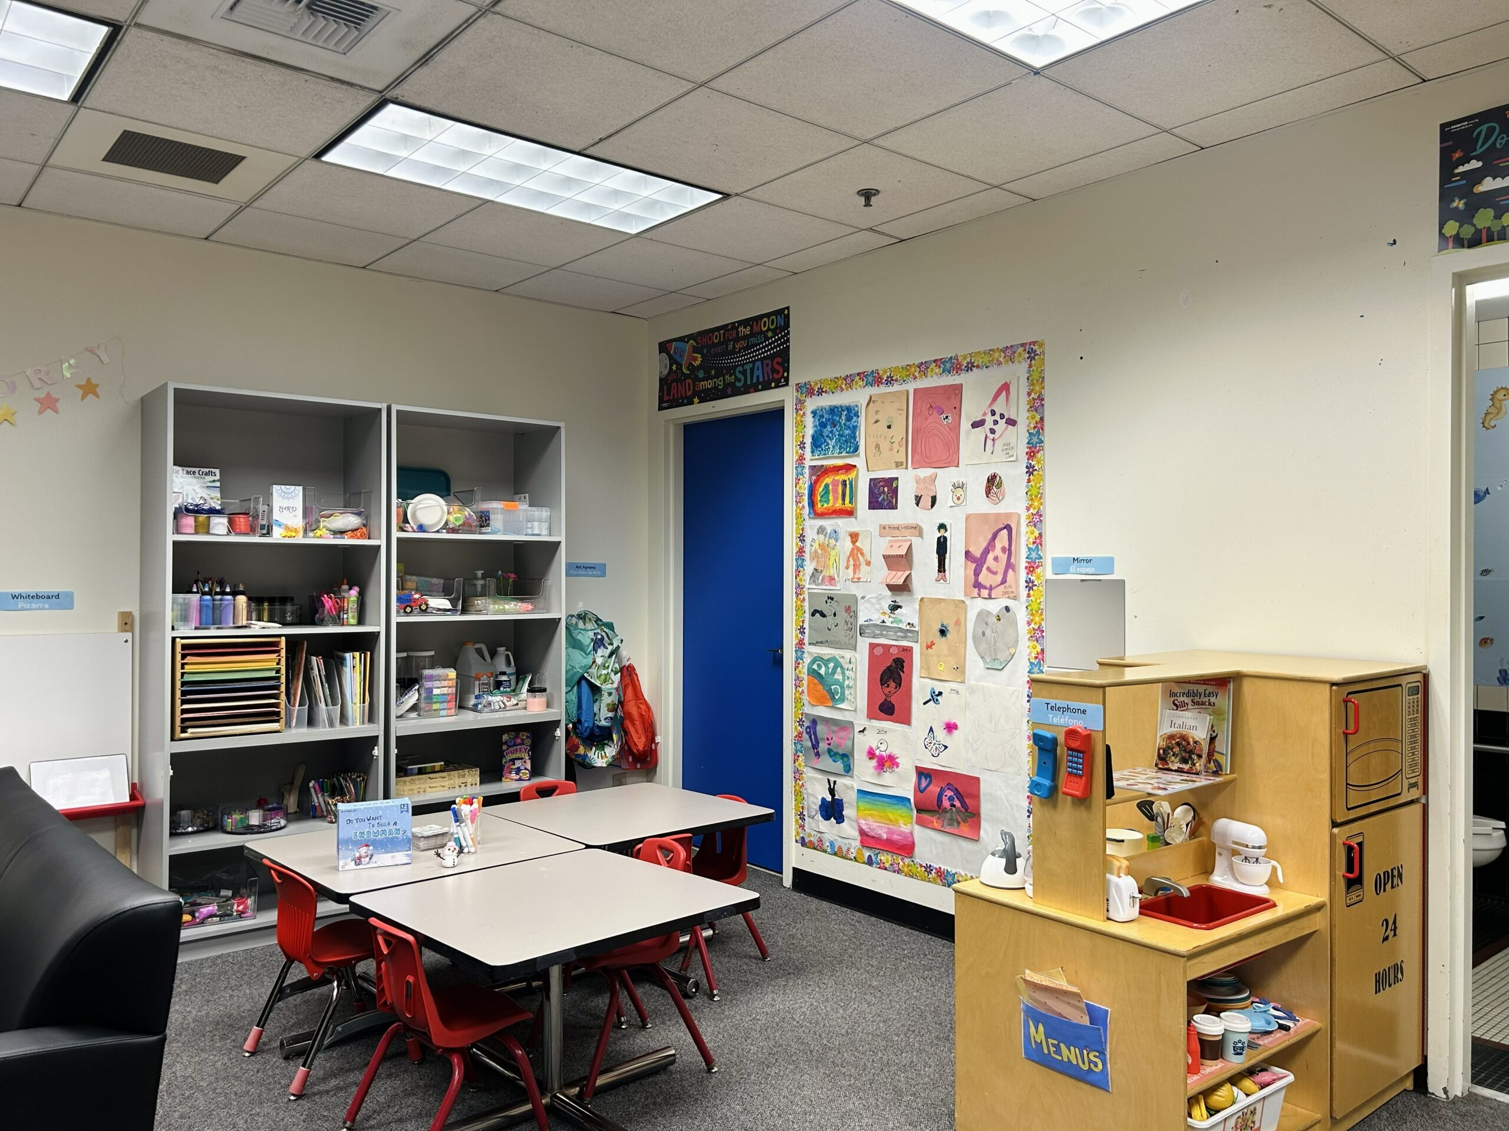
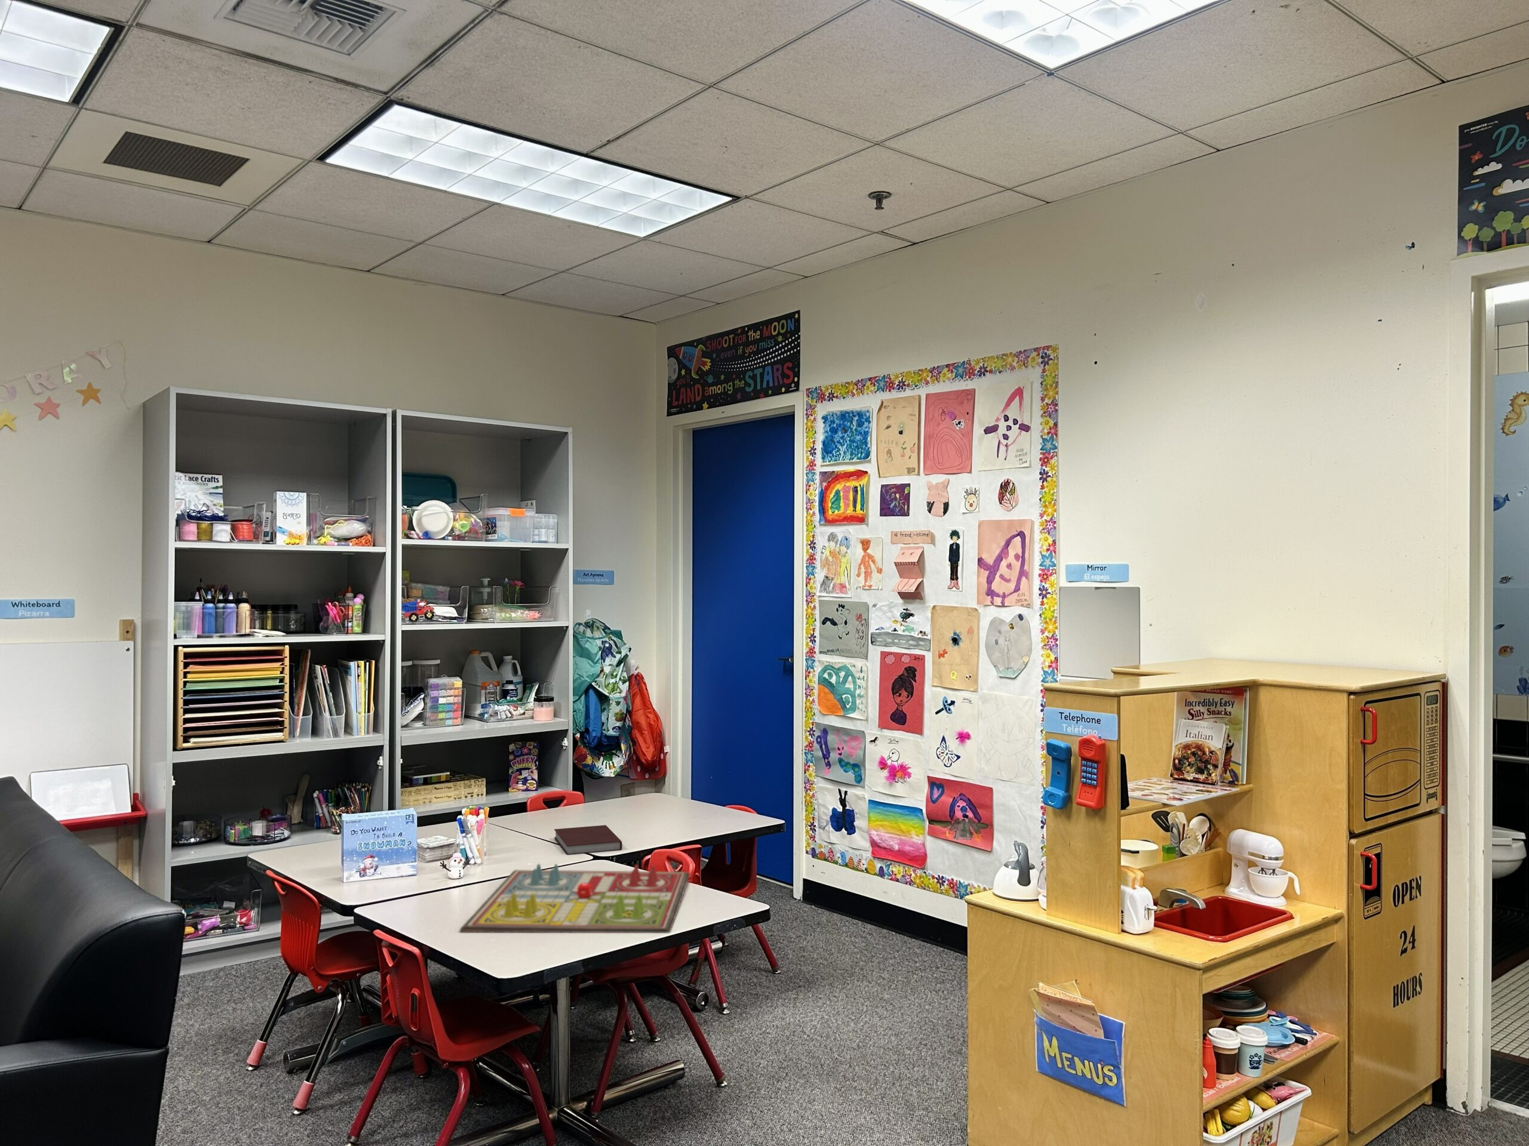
+ gameboard [459,863,690,933]
+ notebook [554,825,622,856]
